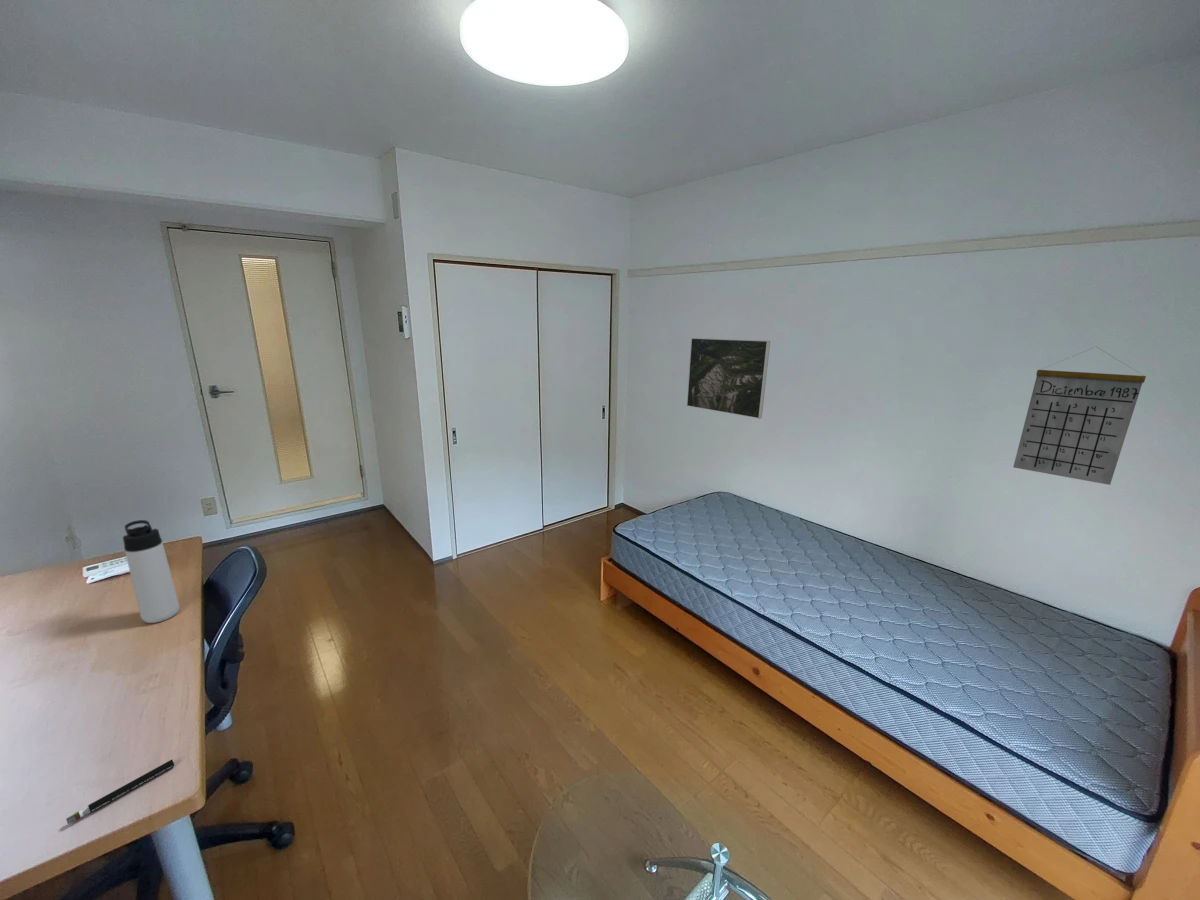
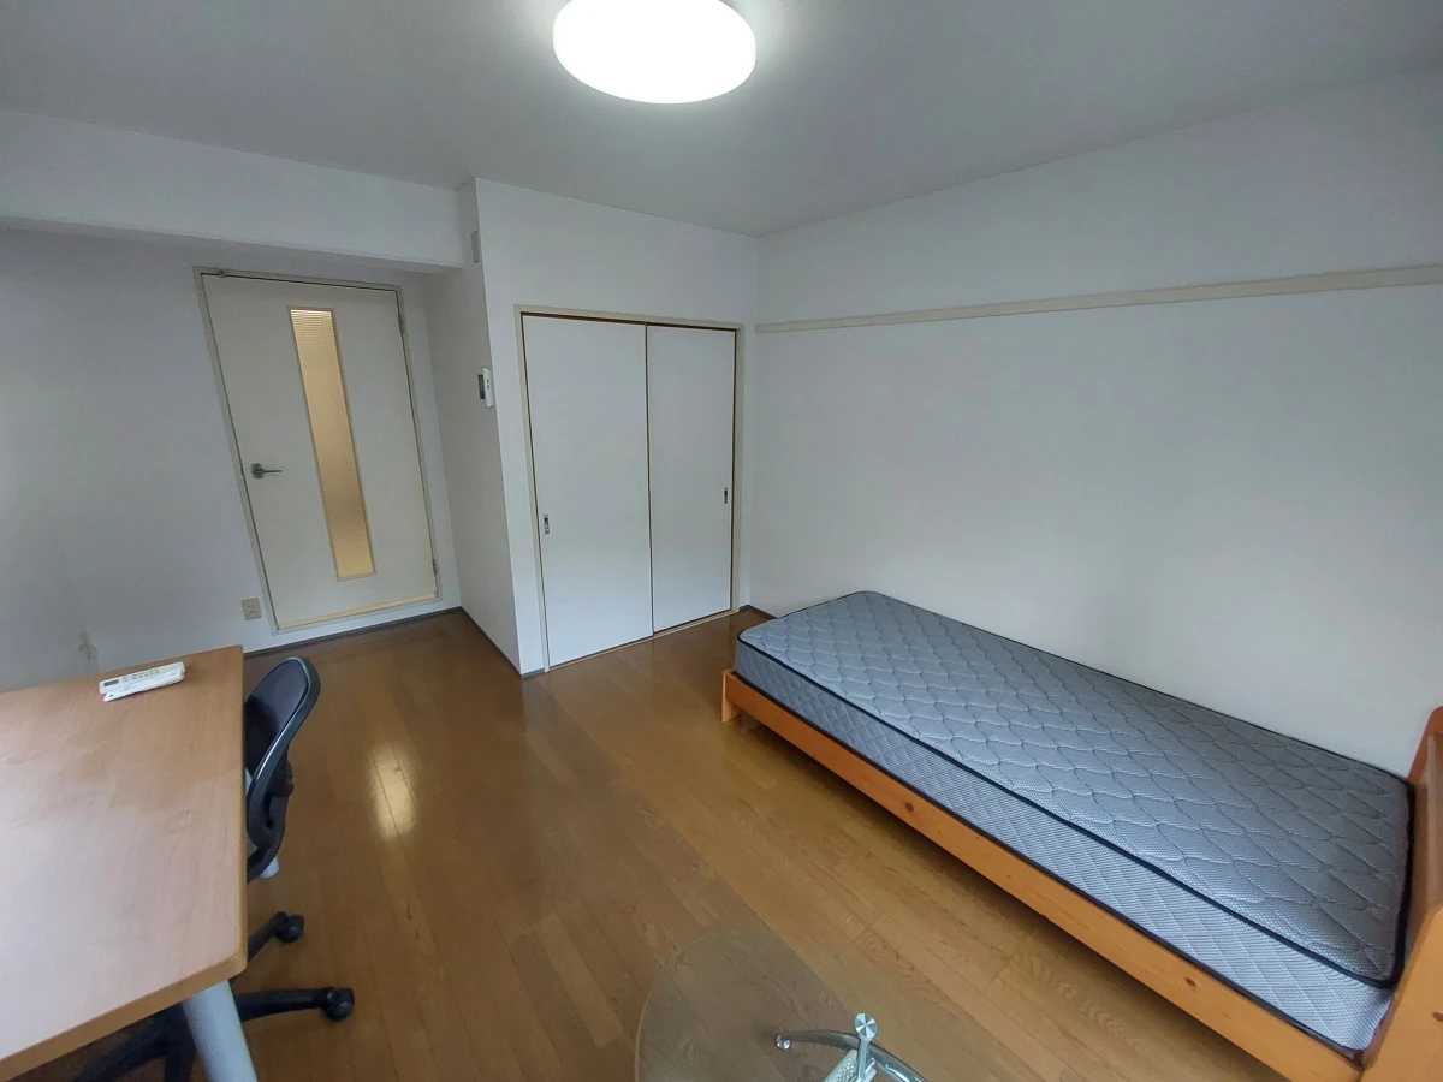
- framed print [686,337,771,420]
- electrical cable [65,759,175,825]
- calendar [1012,346,1147,486]
- thermos bottle [122,519,180,624]
